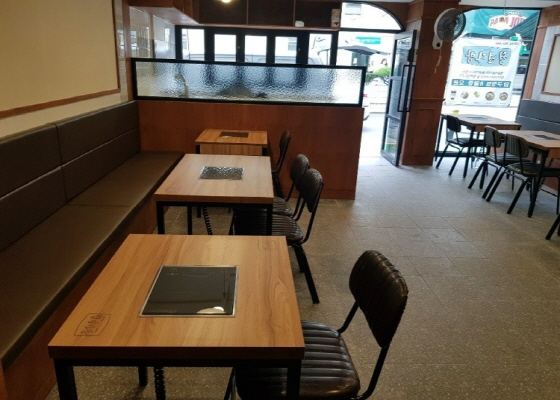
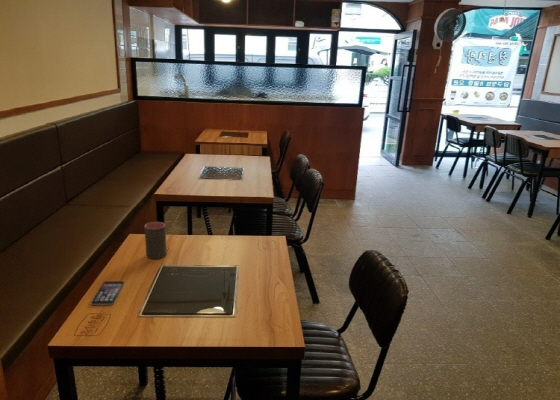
+ cup [144,221,168,260]
+ smartphone [90,280,125,306]
